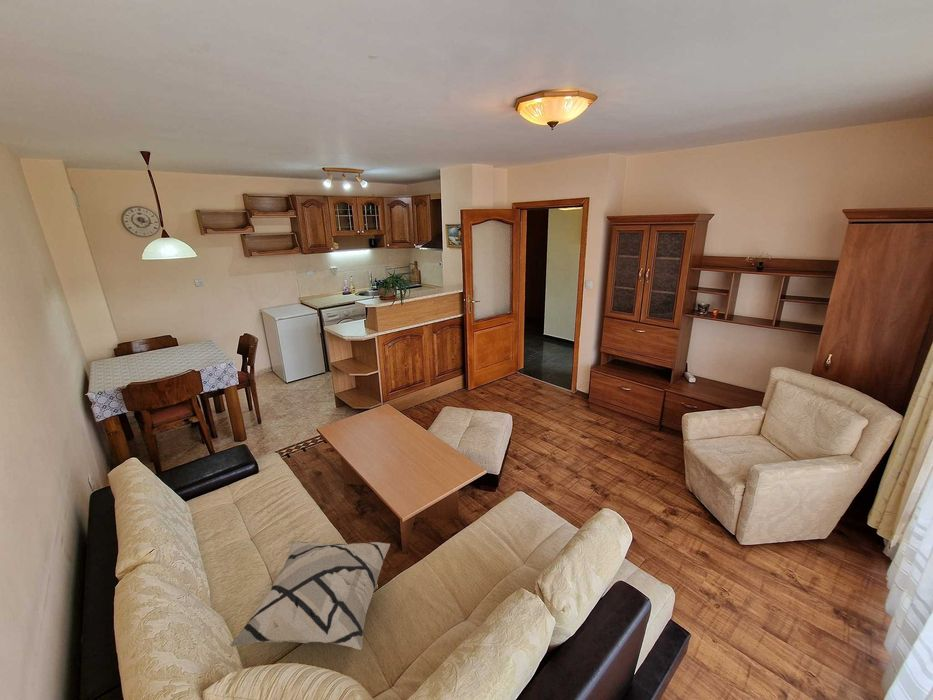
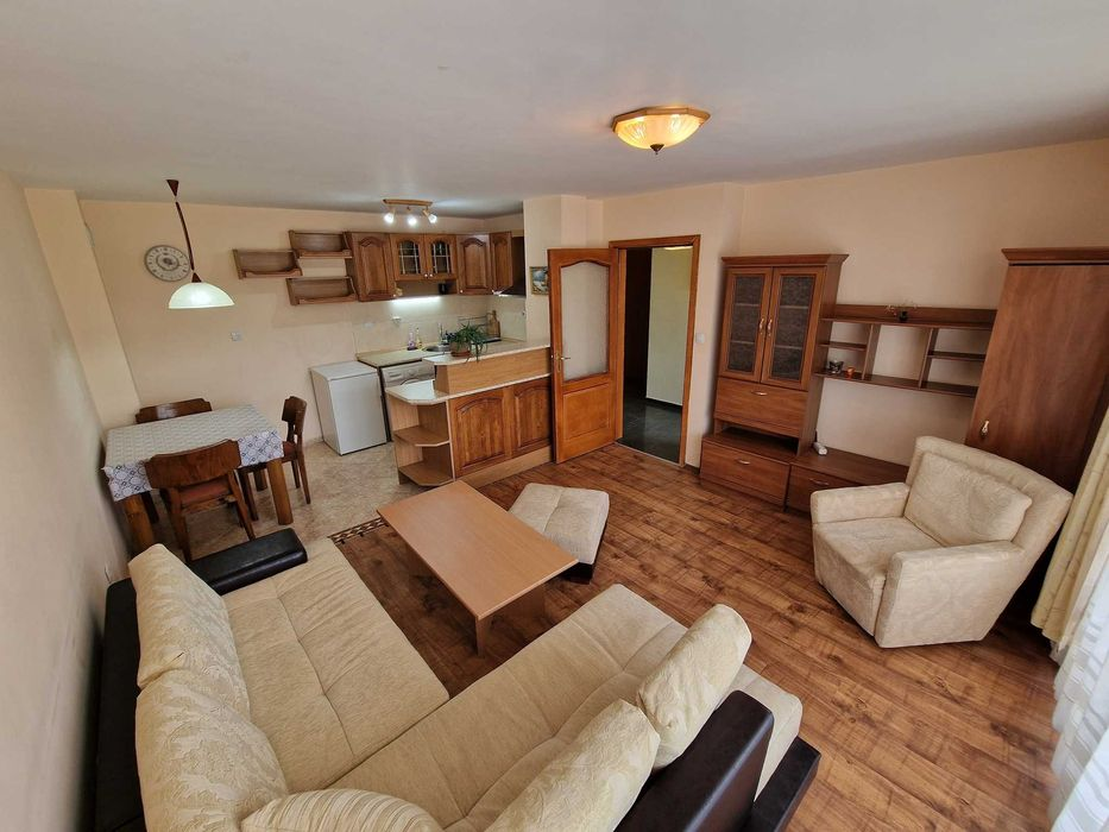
- decorative pillow [228,540,391,651]
